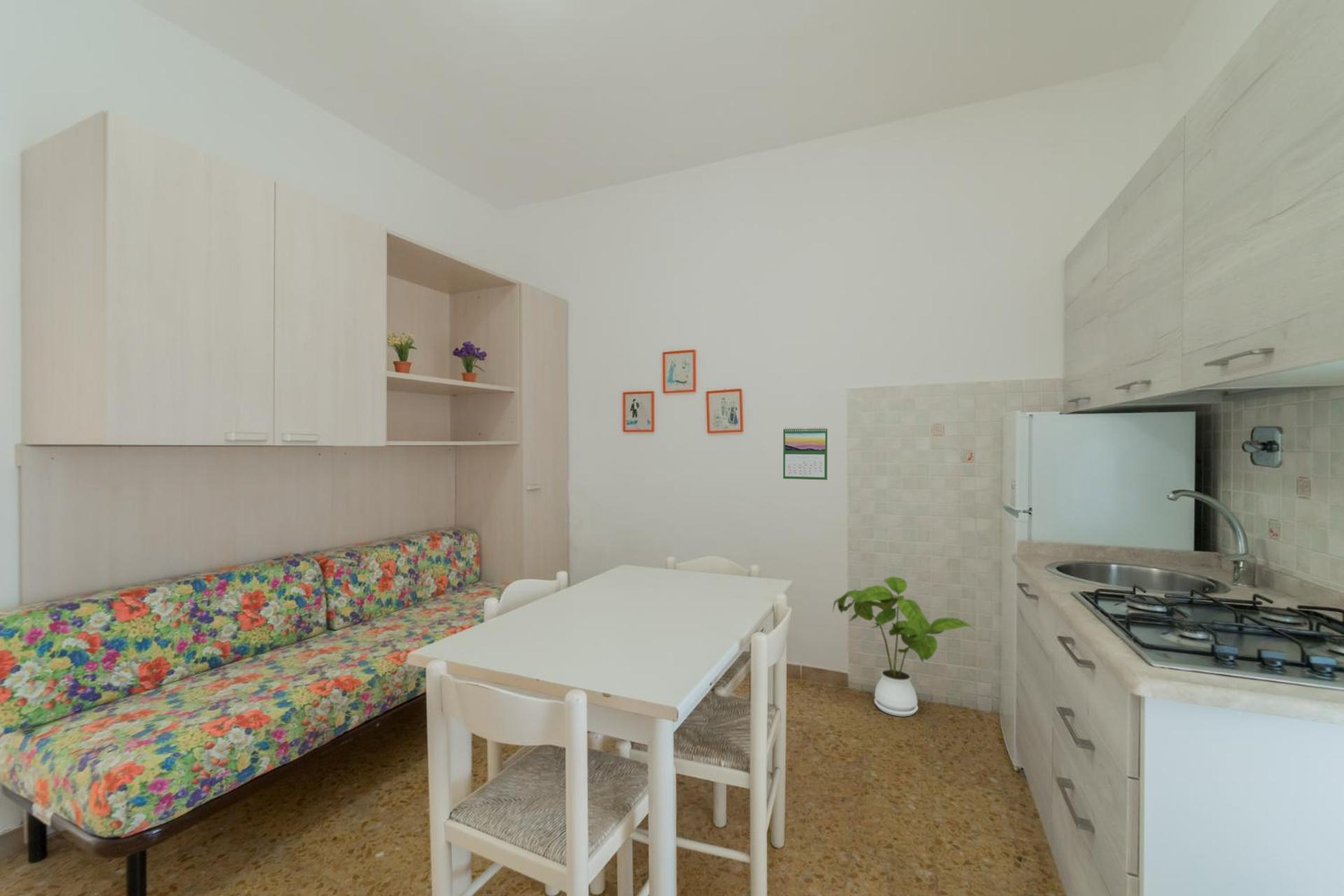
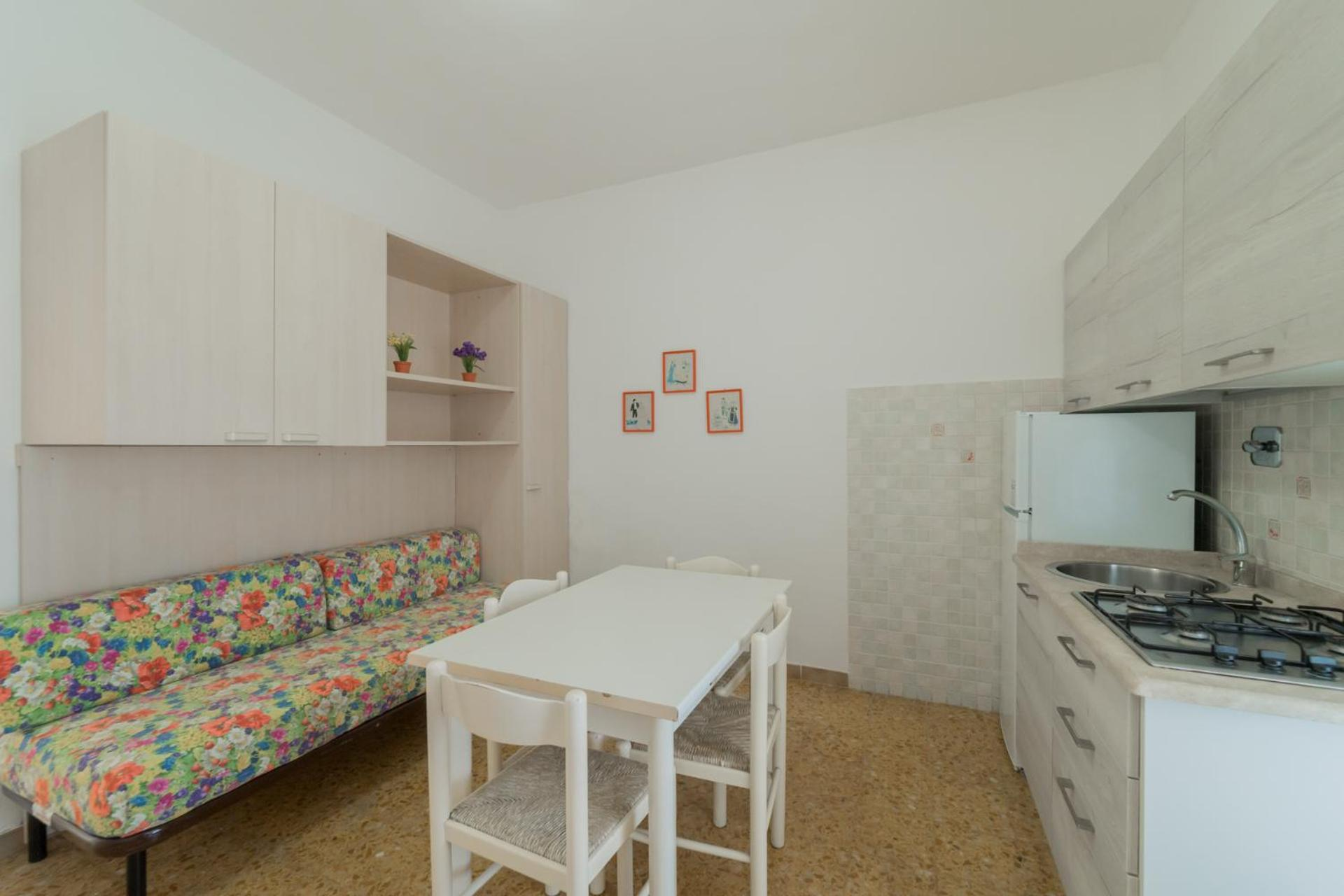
- calendar [783,426,828,481]
- house plant [832,576,977,717]
